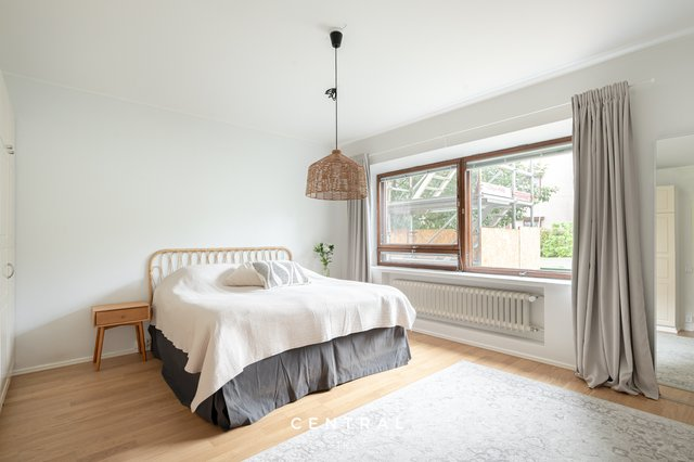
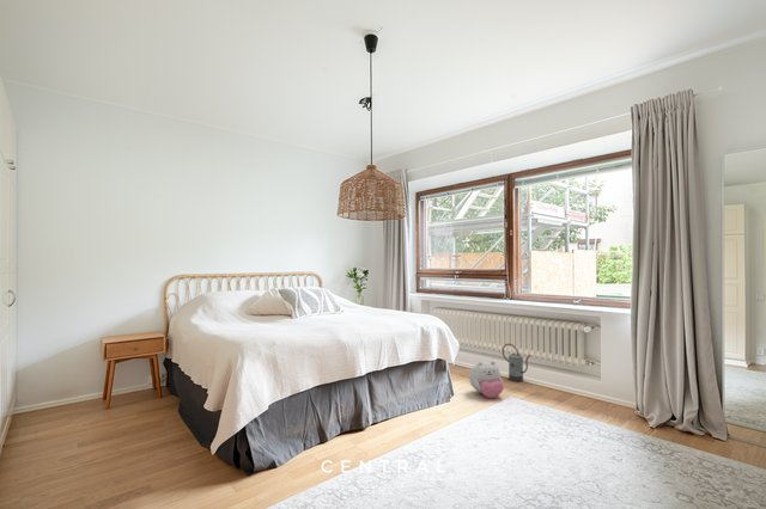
+ watering can [501,343,531,382]
+ plush toy [468,360,505,399]
